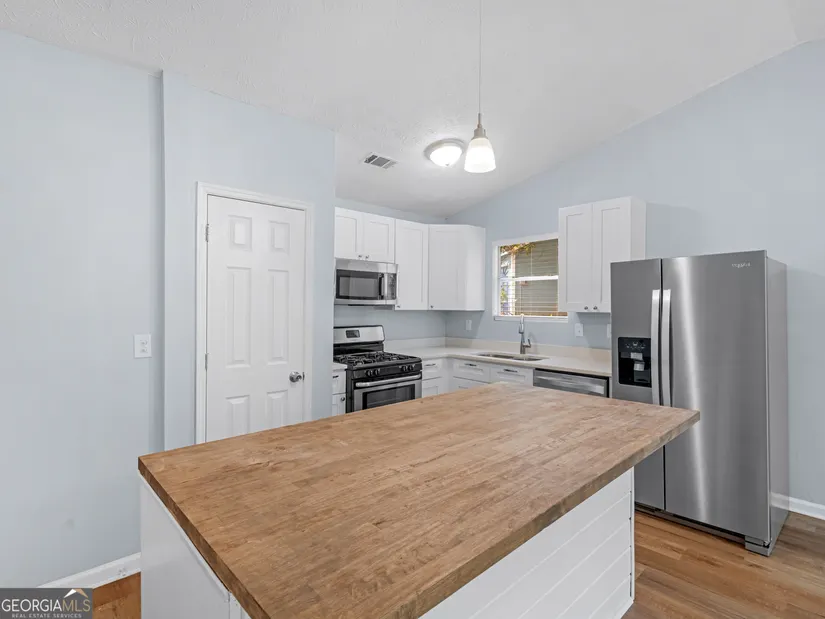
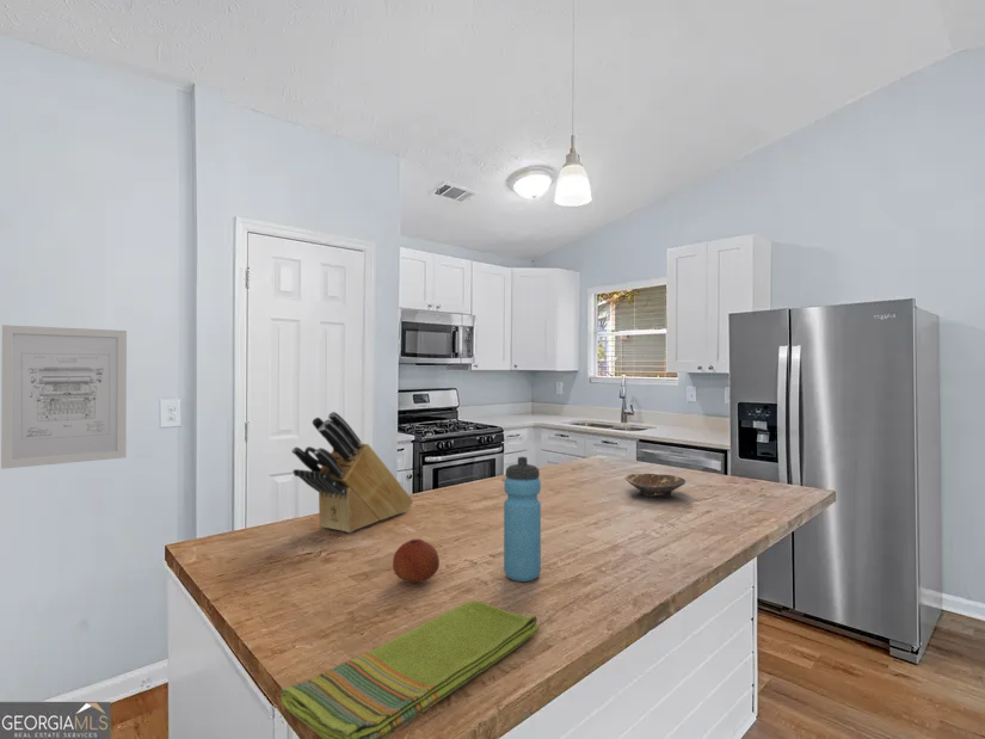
+ knife block [290,411,414,534]
+ water bottle [503,456,542,583]
+ bowl [624,473,687,499]
+ fruit [392,538,441,584]
+ wall art [0,324,128,470]
+ dish towel [279,599,540,739]
